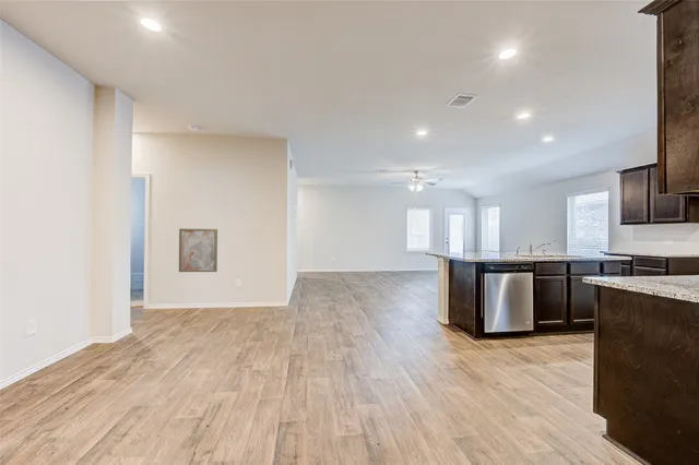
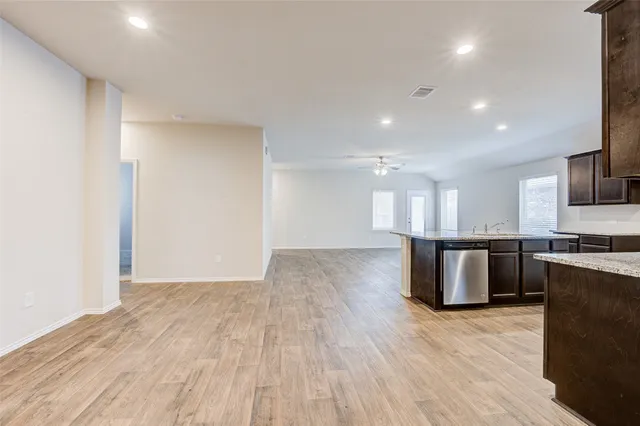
- wall art [178,228,218,273]
